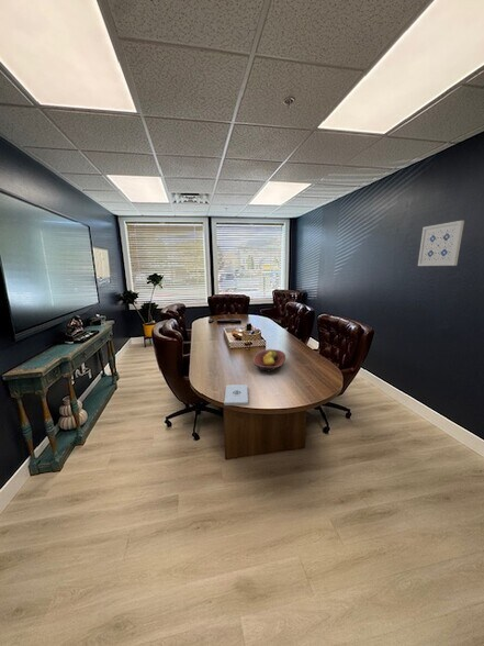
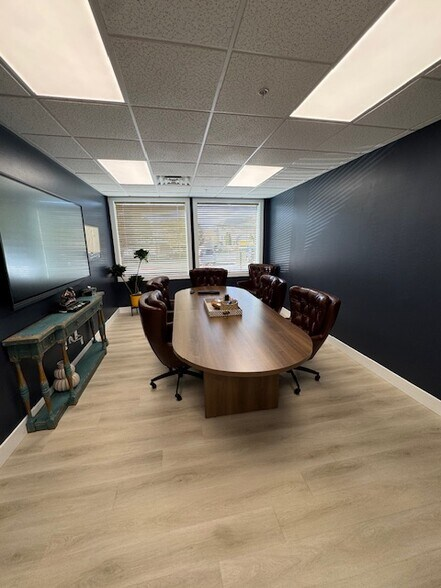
- wall art [417,220,465,267]
- fruit bowl [251,348,286,374]
- notepad [223,383,249,406]
